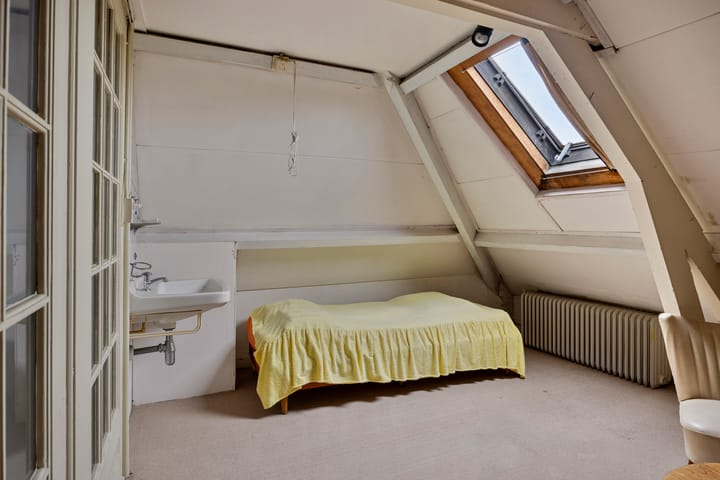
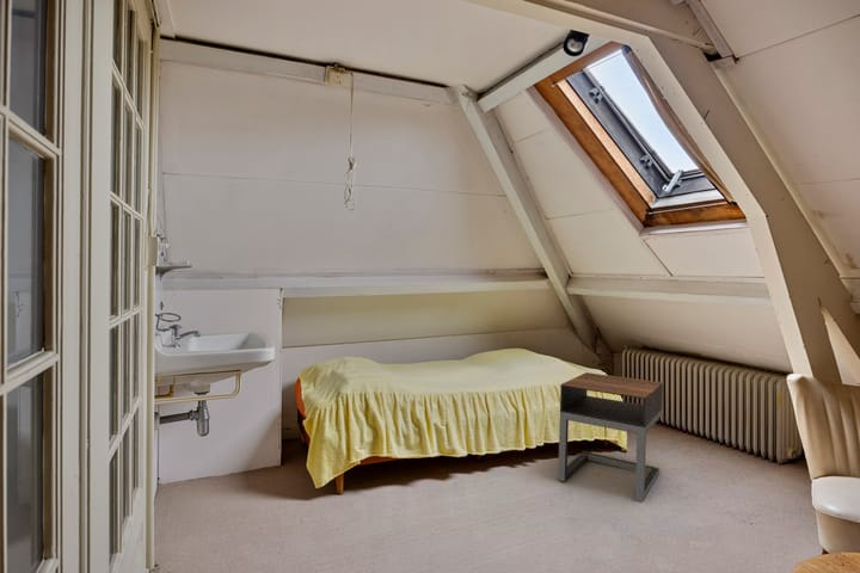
+ nightstand [557,371,664,504]
